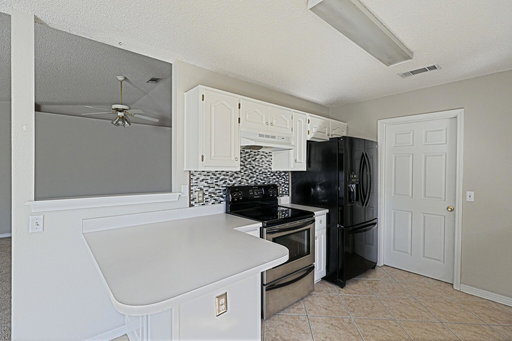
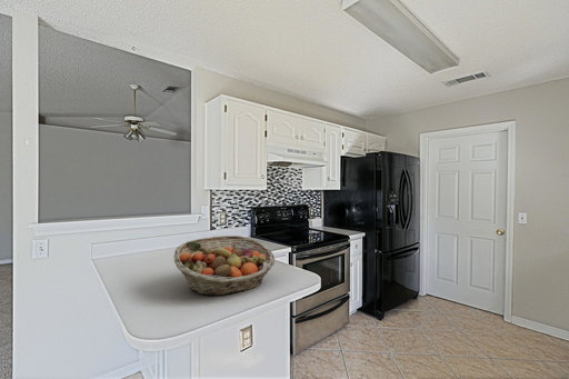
+ fruit basket [173,235,276,297]
